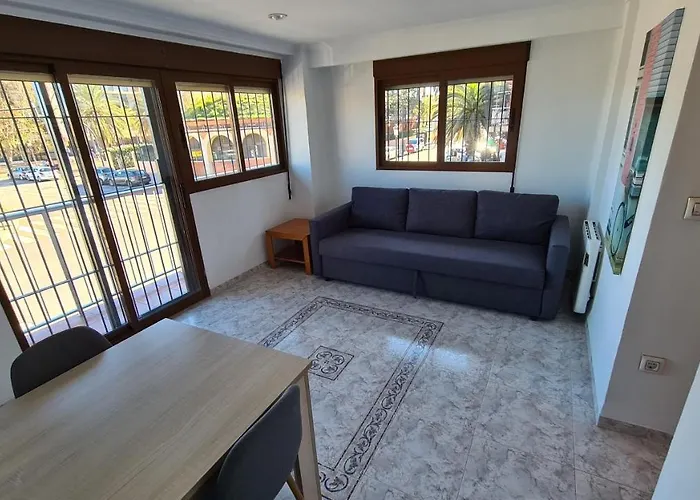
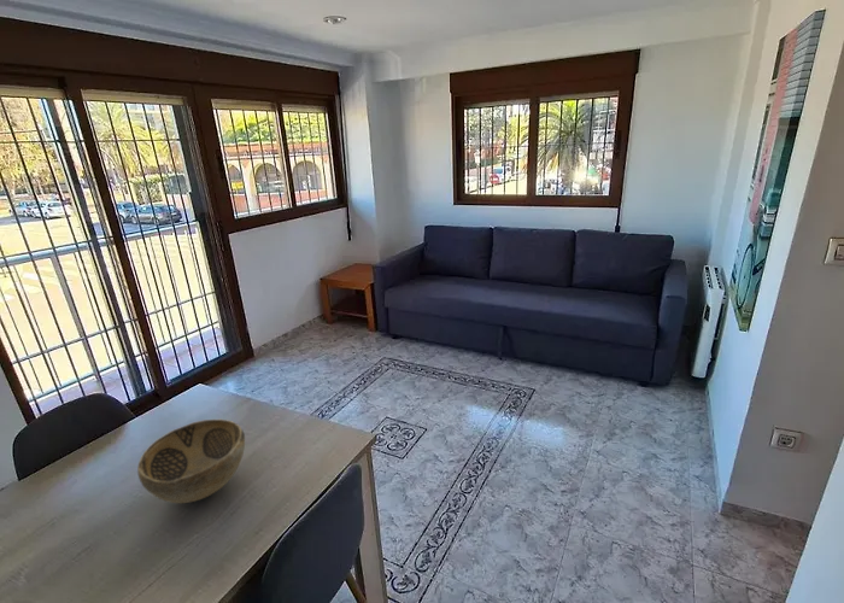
+ decorative bowl [136,418,246,504]
